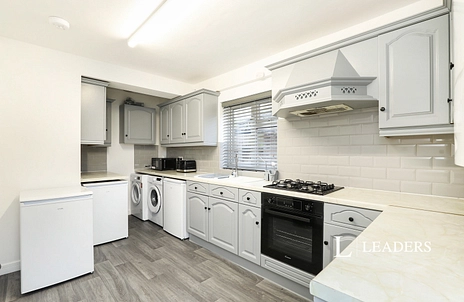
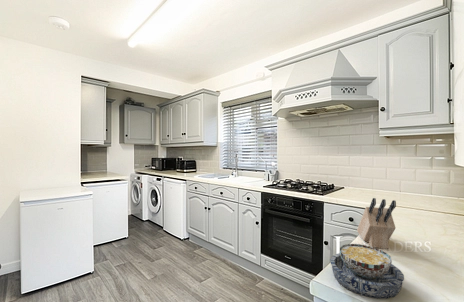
+ knife block [356,197,397,250]
+ bowl [329,243,405,300]
